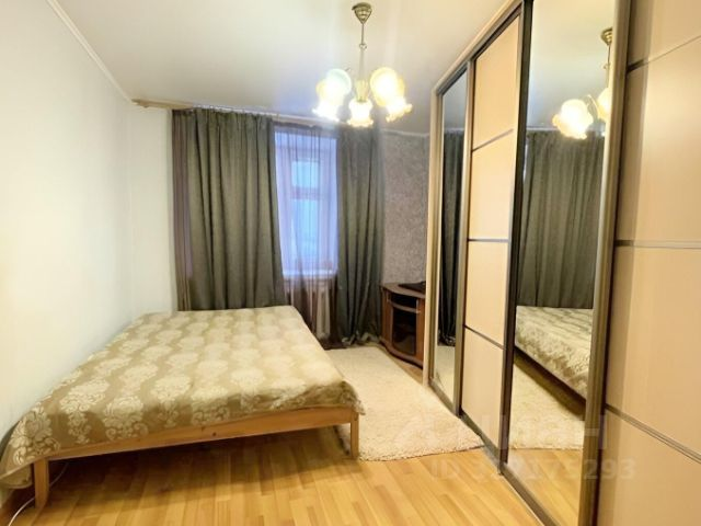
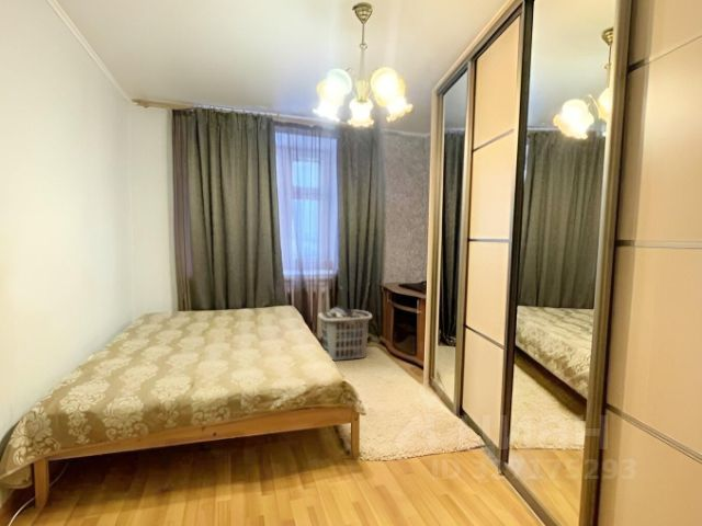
+ clothes hamper [317,305,373,362]
